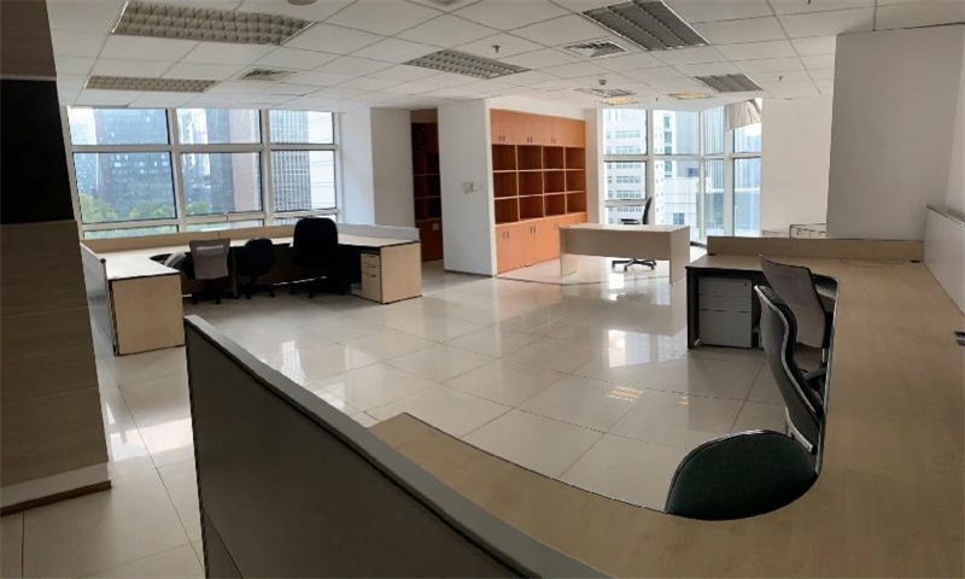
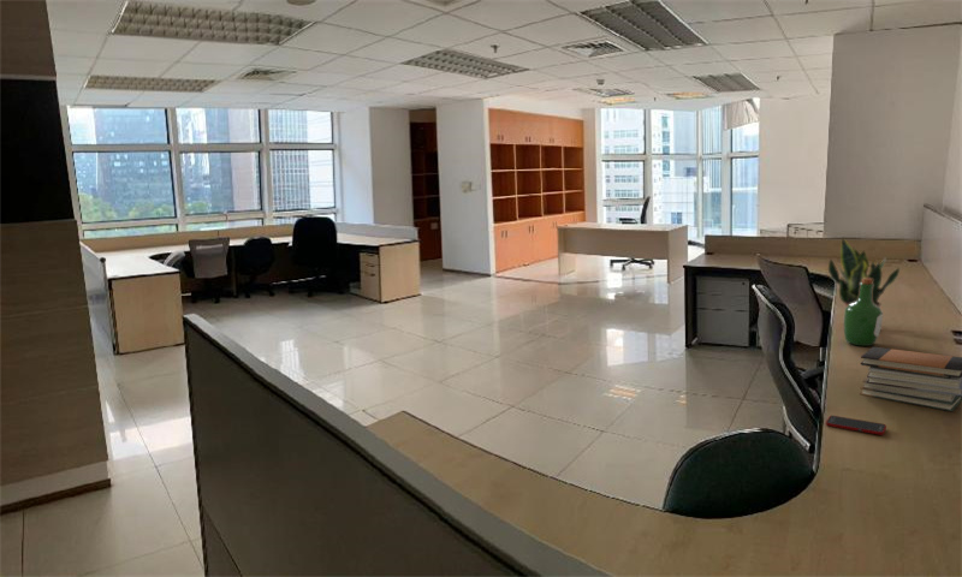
+ potted plant [827,237,901,308]
+ cell phone [825,415,887,436]
+ wine bottle [843,278,884,347]
+ book stack [859,346,962,412]
